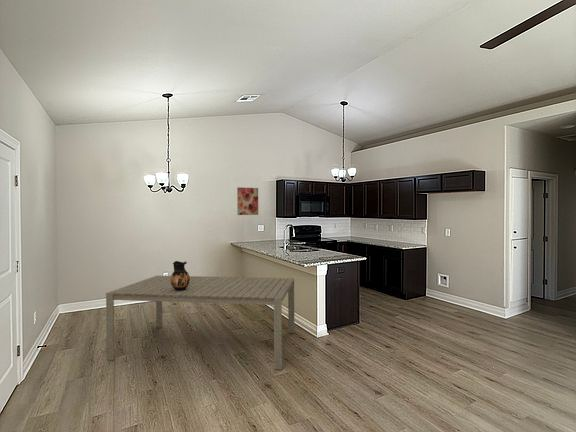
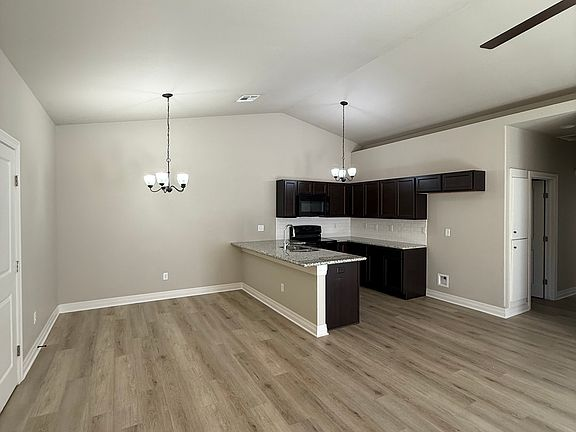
- dining table [105,275,295,371]
- wall art [236,186,259,216]
- ceramic jug [170,260,190,291]
